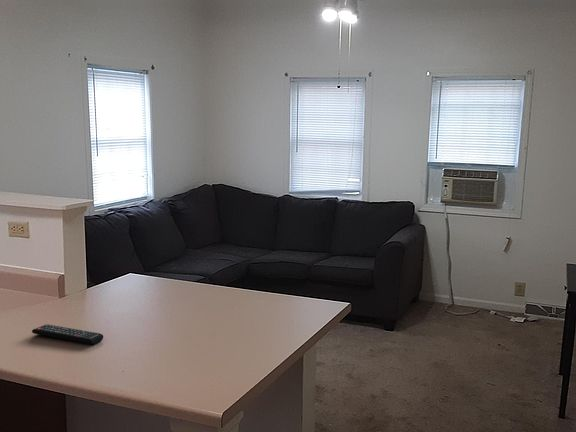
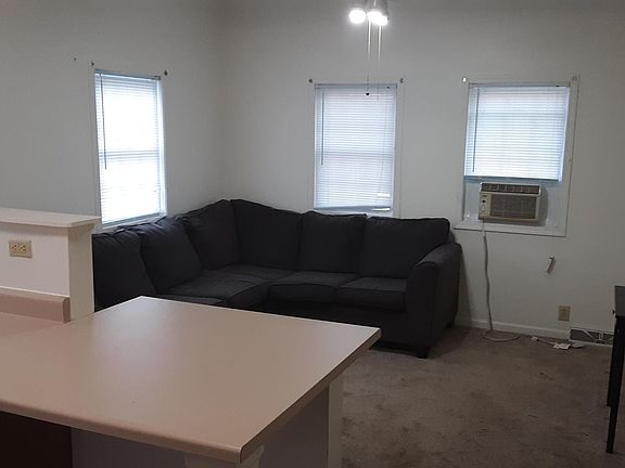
- remote control [31,323,104,345]
